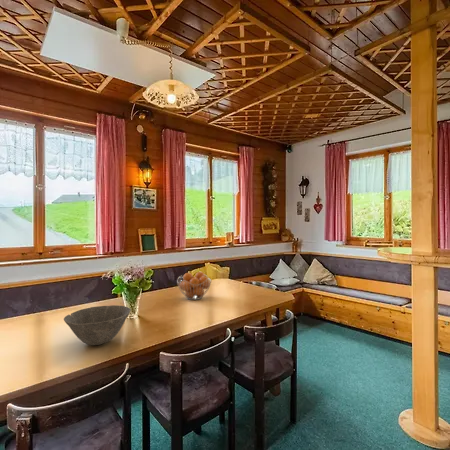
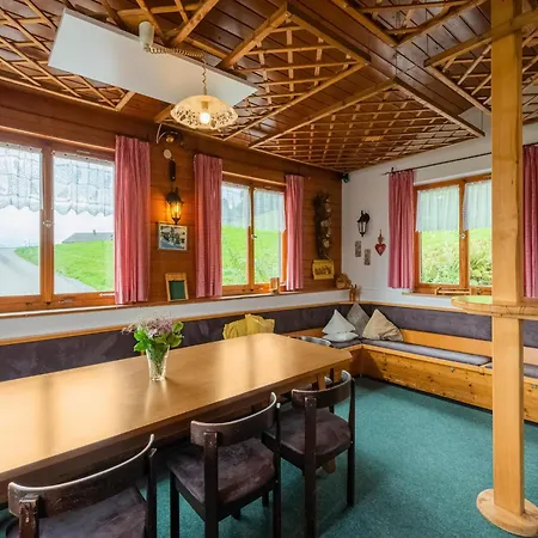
- bowl [63,304,132,346]
- fruit basket [176,271,212,301]
